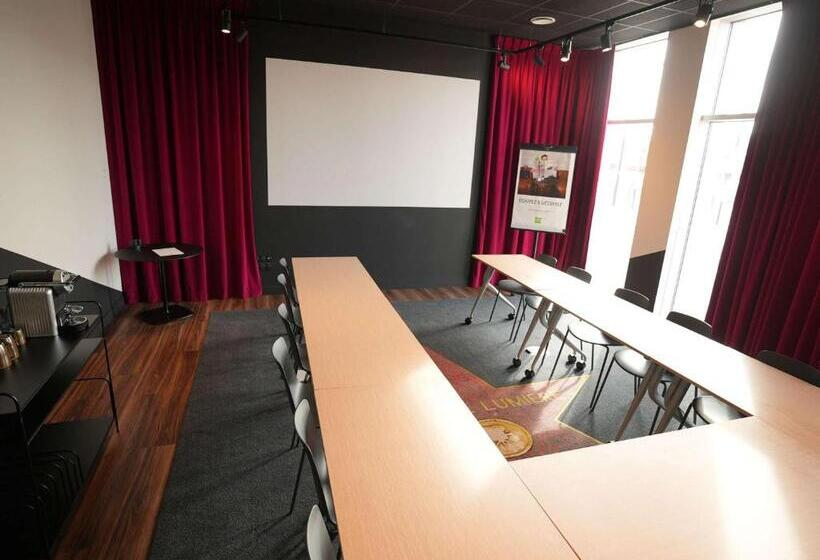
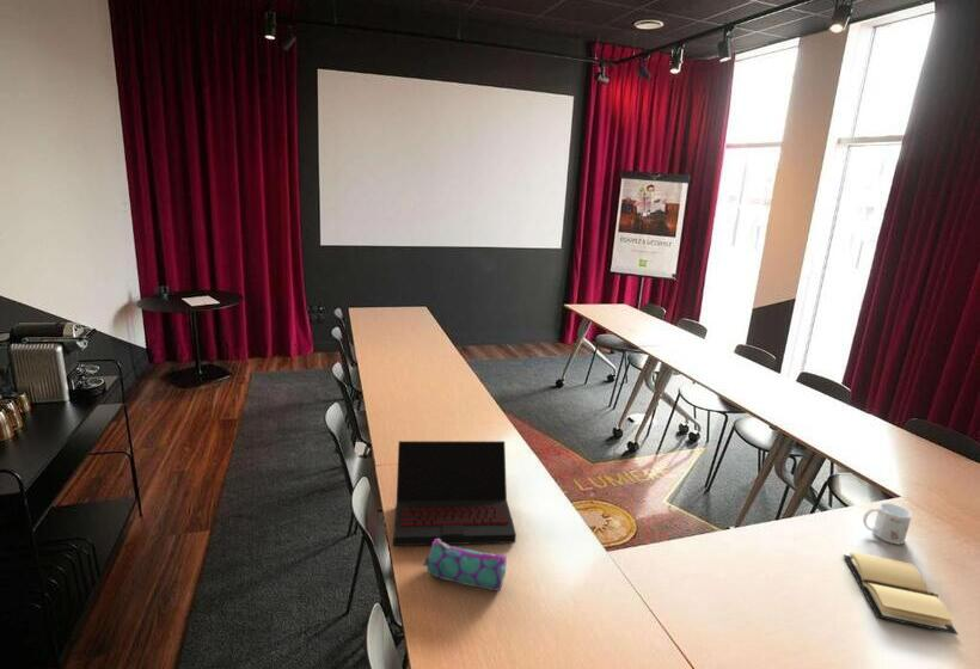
+ laptop [392,440,517,547]
+ book [843,551,960,636]
+ mug [862,502,913,545]
+ pencil case [422,539,508,593]
